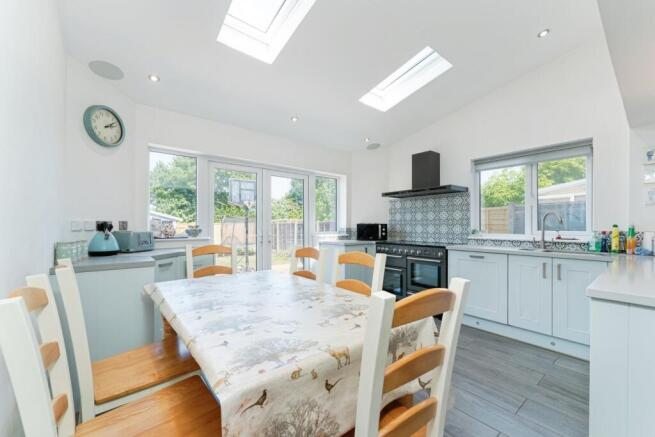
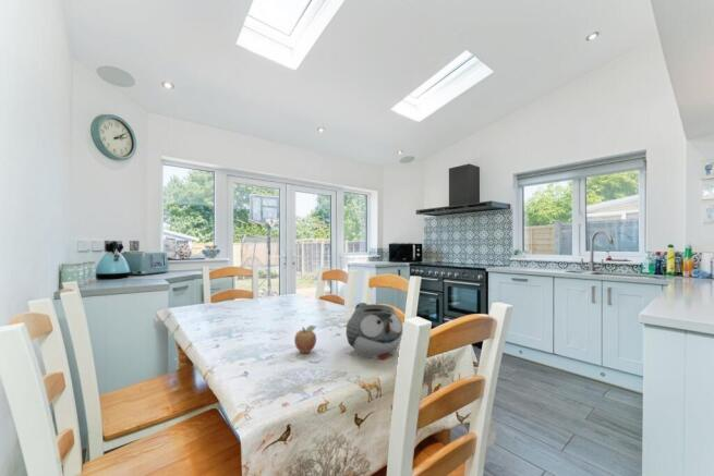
+ fruit [293,325,317,354]
+ teapot [344,302,403,361]
